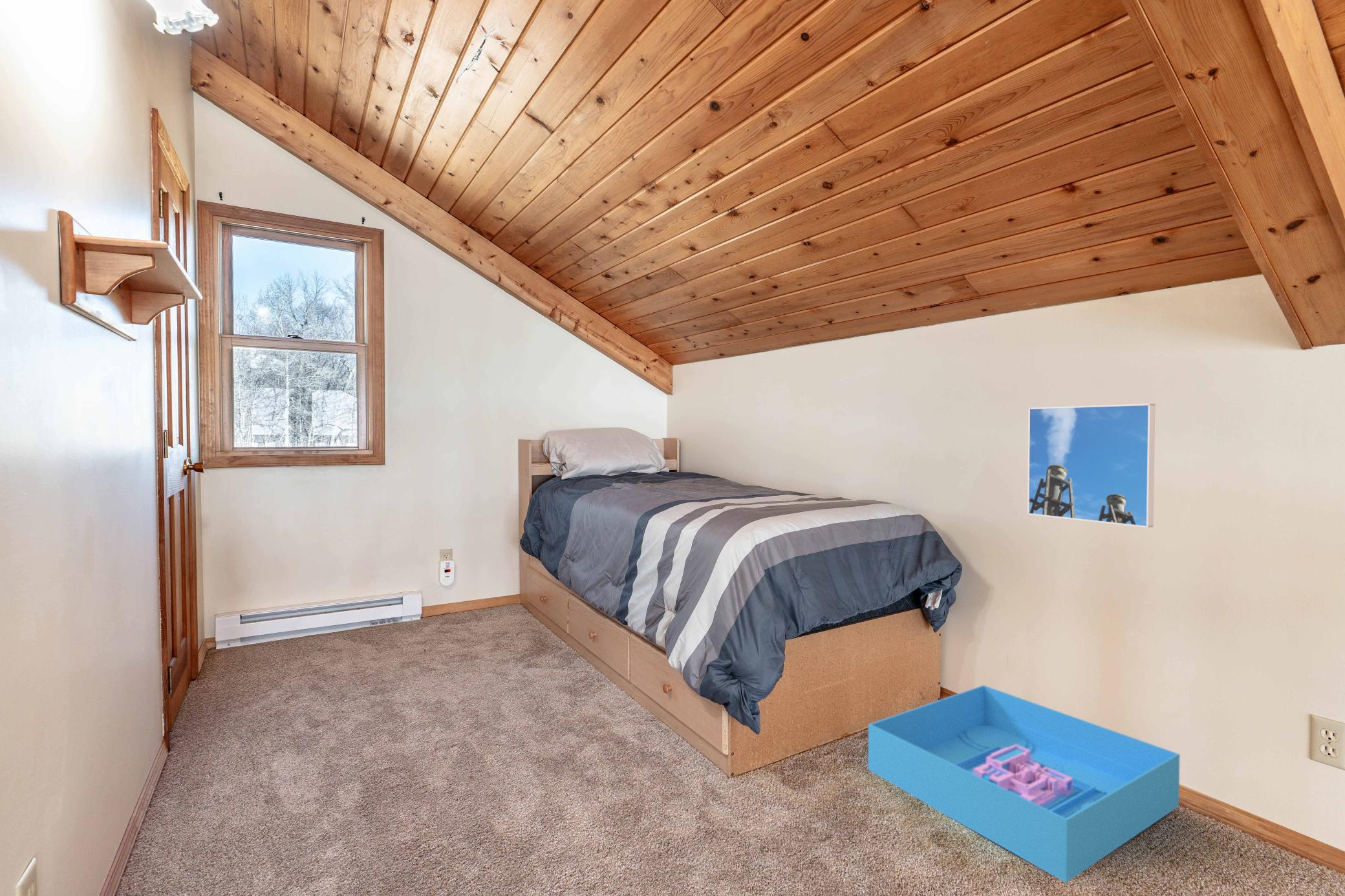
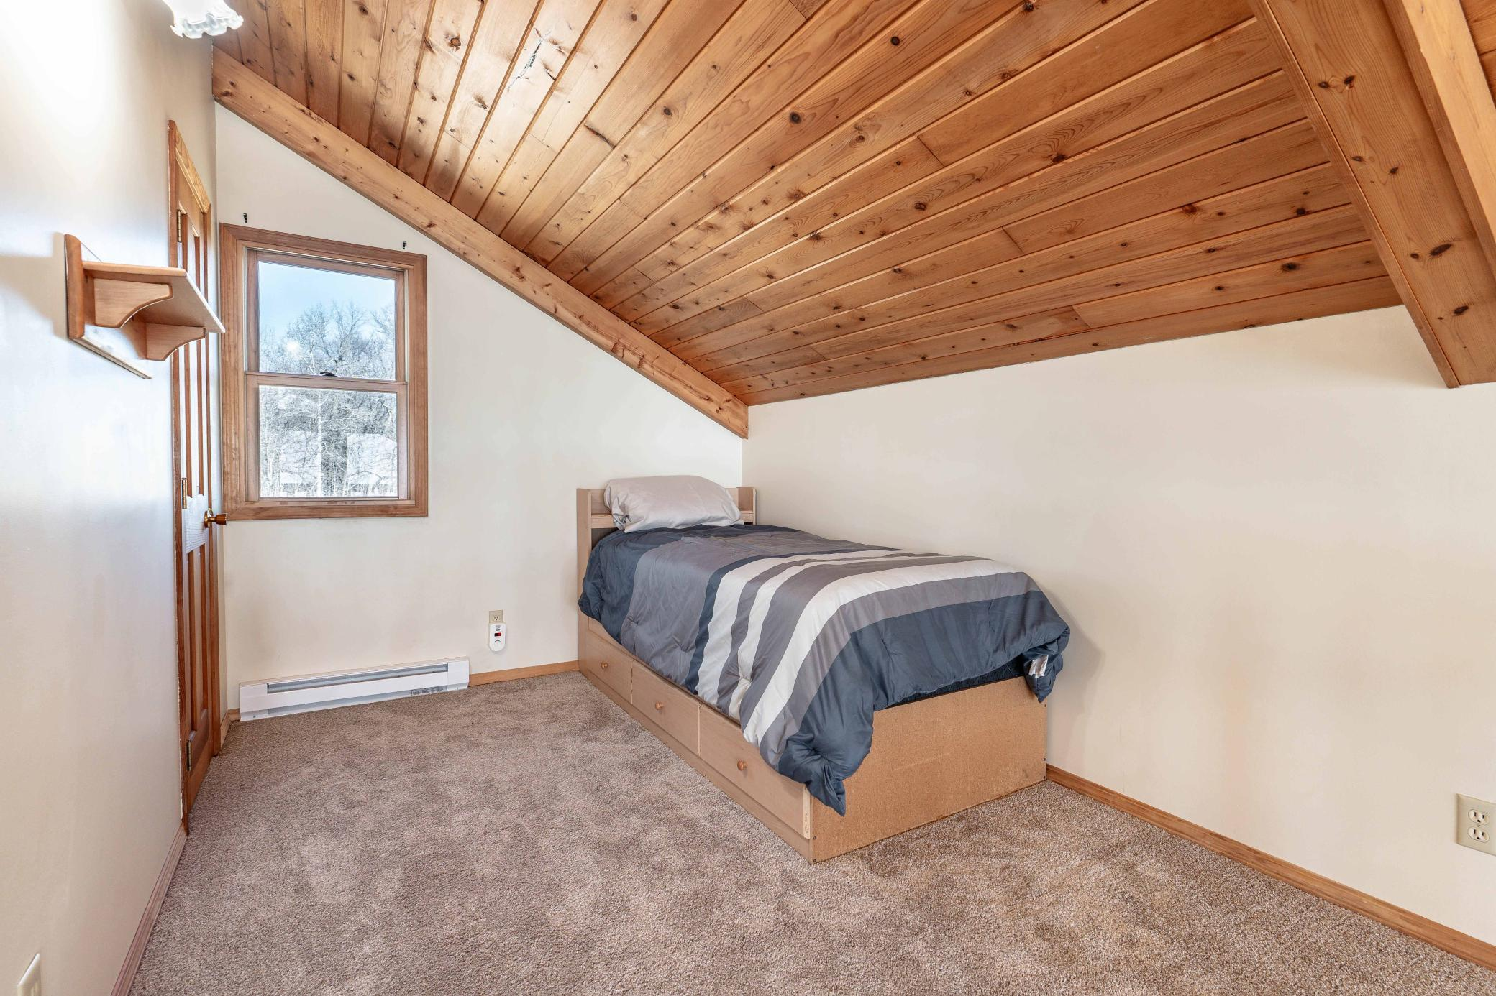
- storage bin [867,685,1181,884]
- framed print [1027,403,1156,528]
